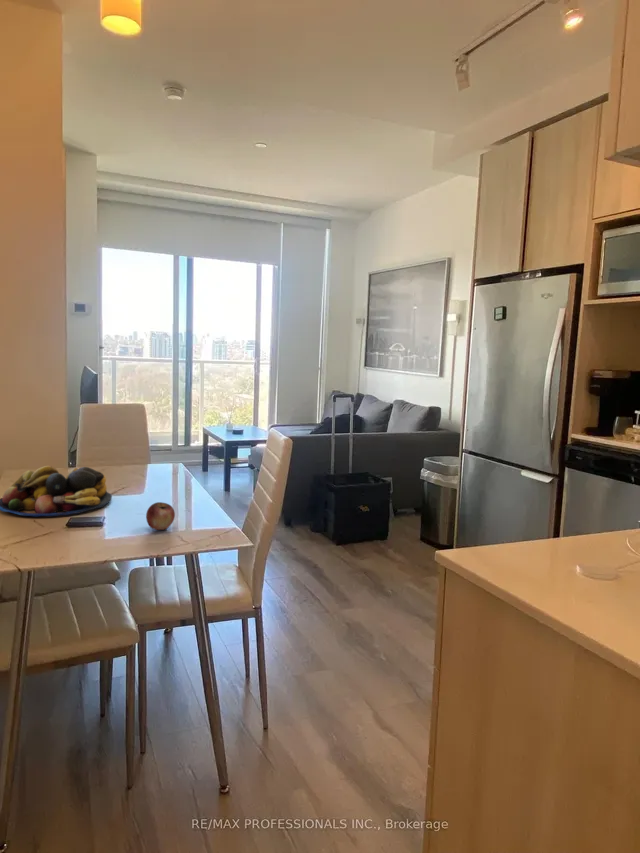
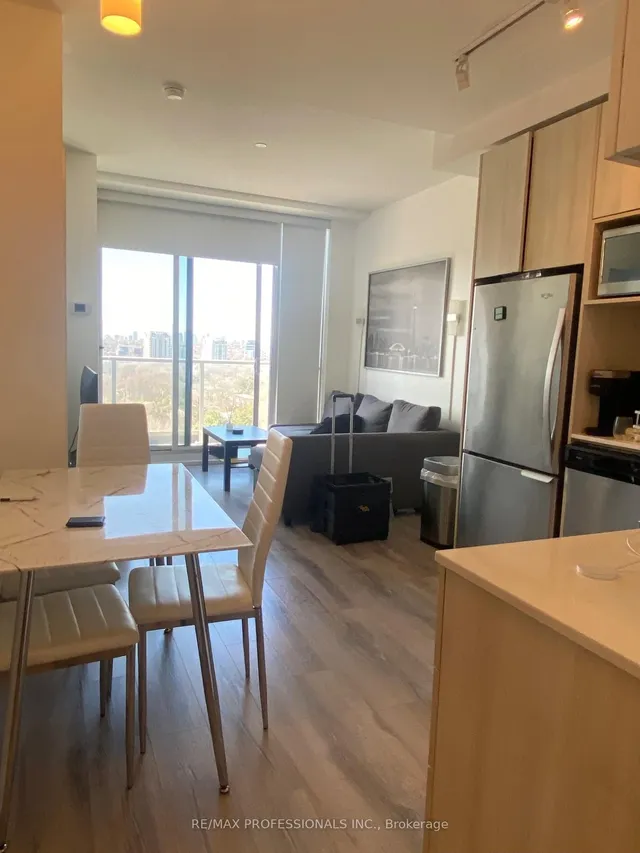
- apple [145,501,176,531]
- fruit bowl [0,465,113,517]
